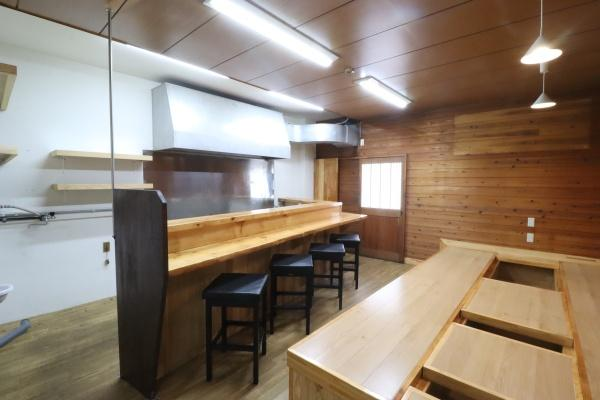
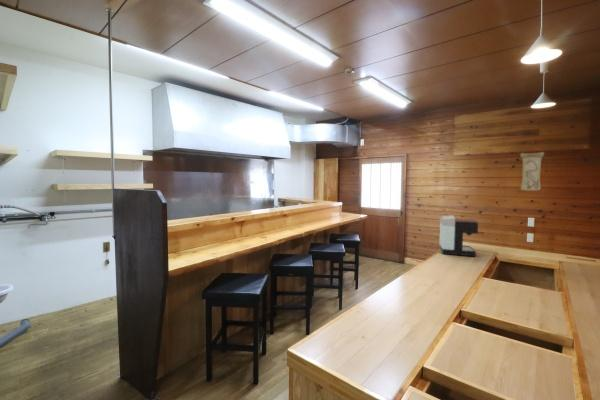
+ coffee maker [438,214,485,258]
+ wall scroll [519,145,546,192]
